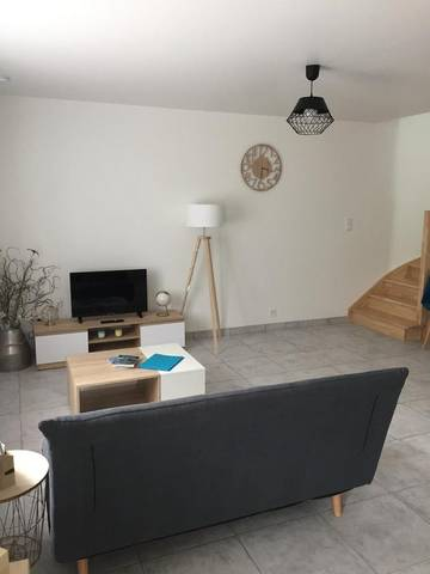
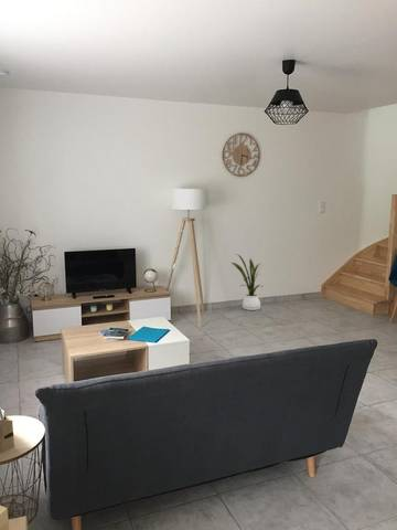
+ house plant [230,253,265,311]
